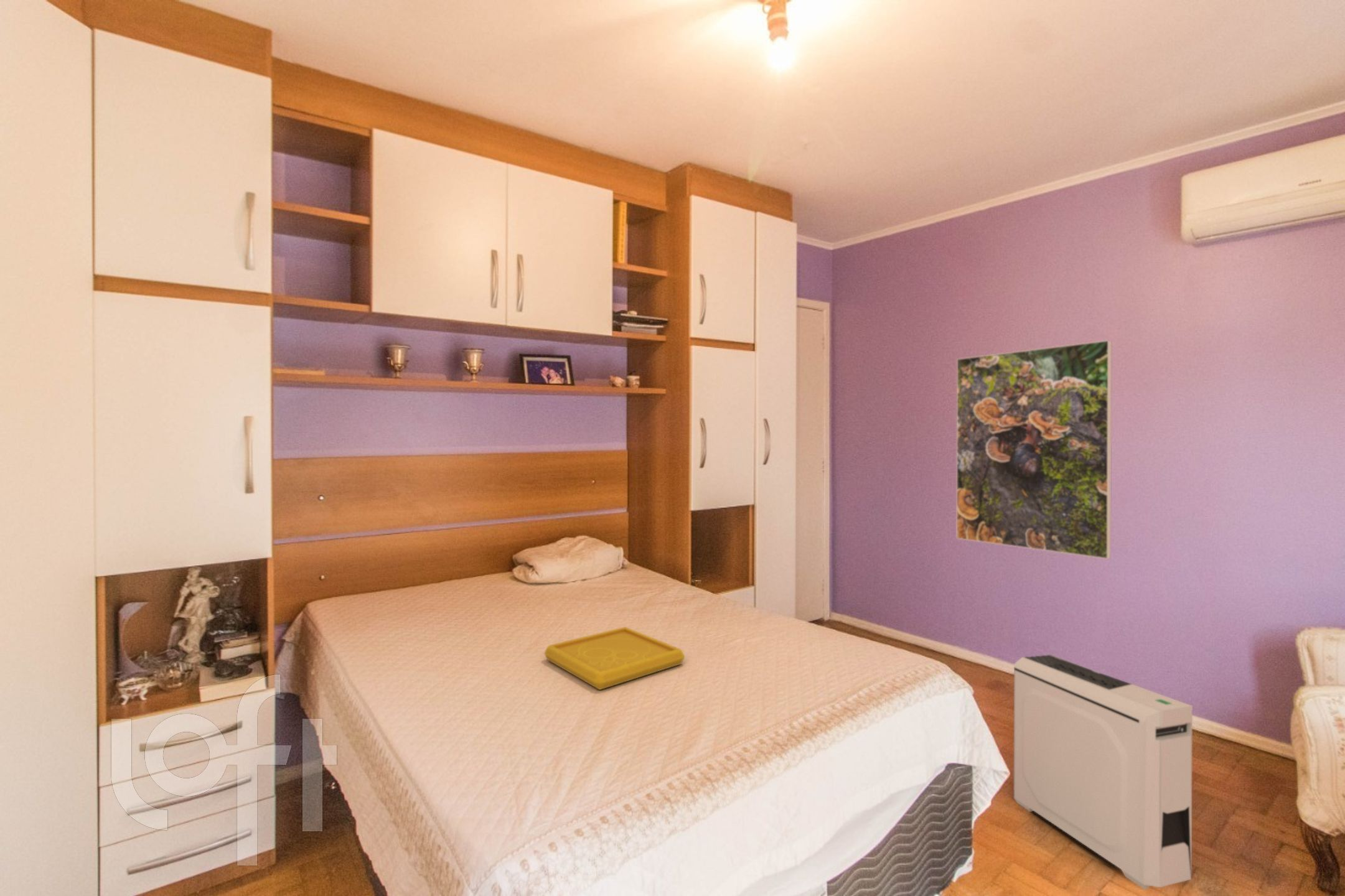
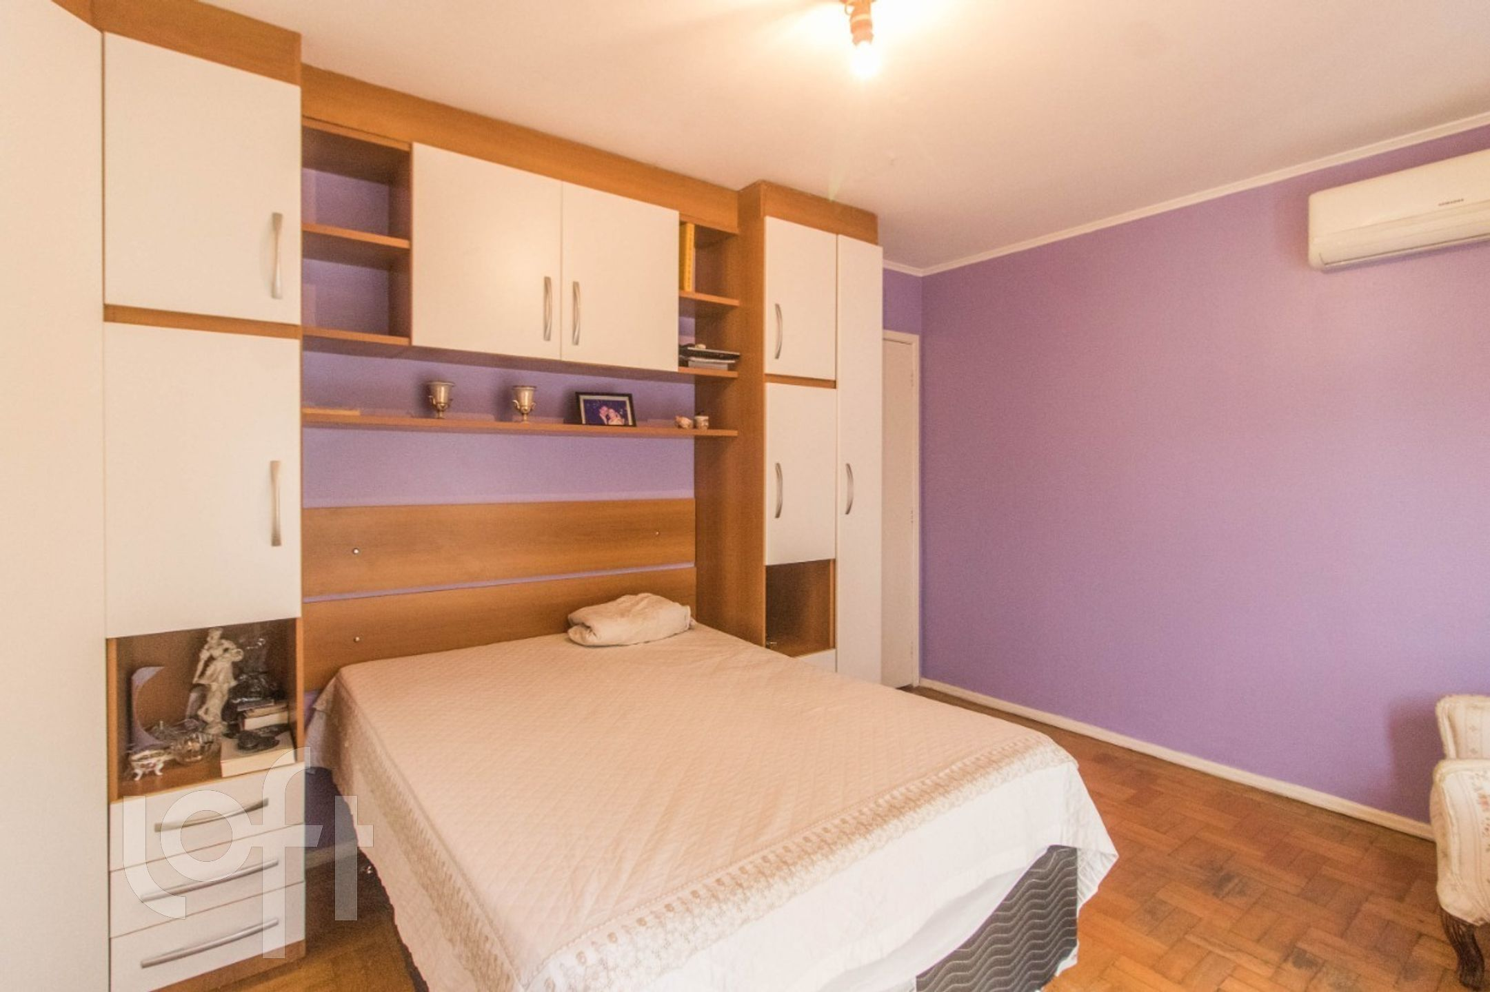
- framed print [955,340,1112,559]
- serving tray [544,626,685,691]
- air purifier [1013,653,1193,890]
